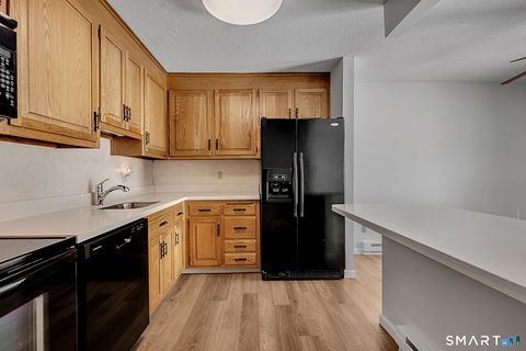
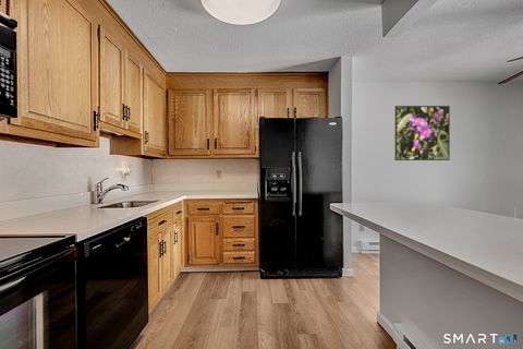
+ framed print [393,105,451,161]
